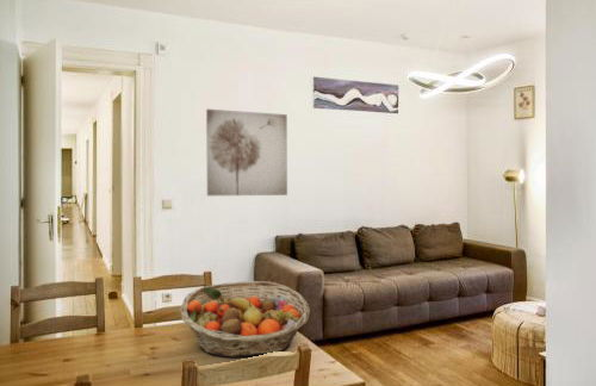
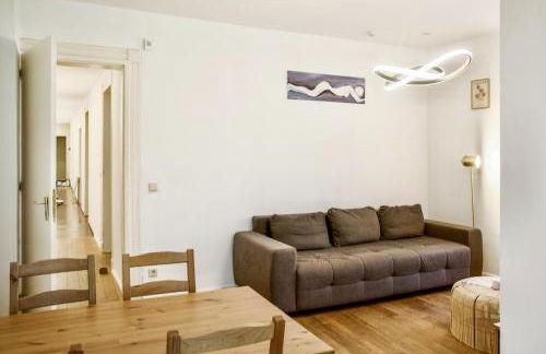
- fruit basket [180,280,311,359]
- wall art [205,108,288,197]
